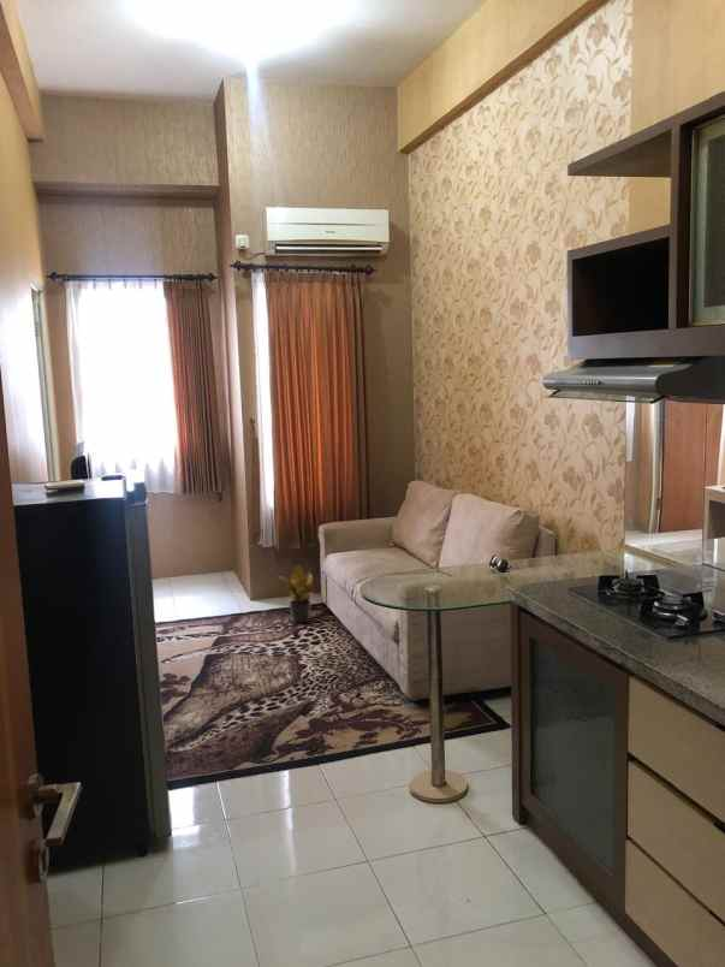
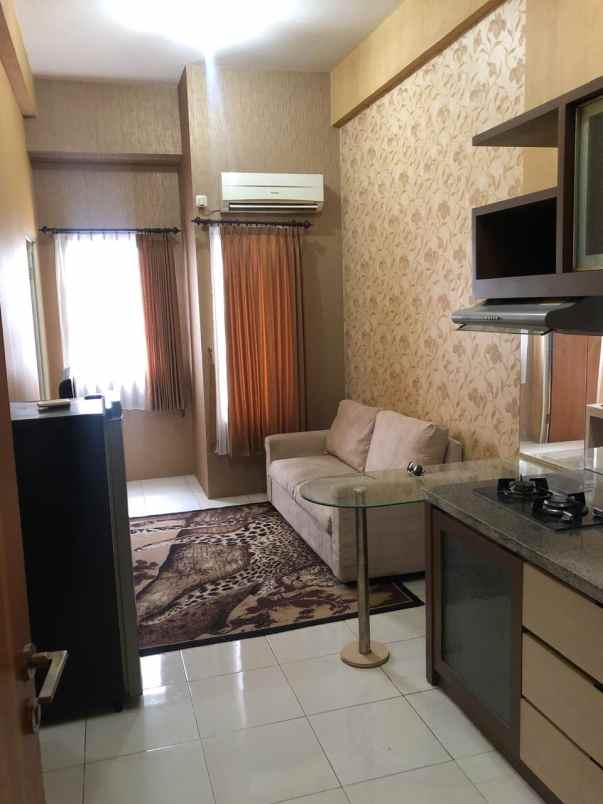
- potted plant [277,564,314,624]
